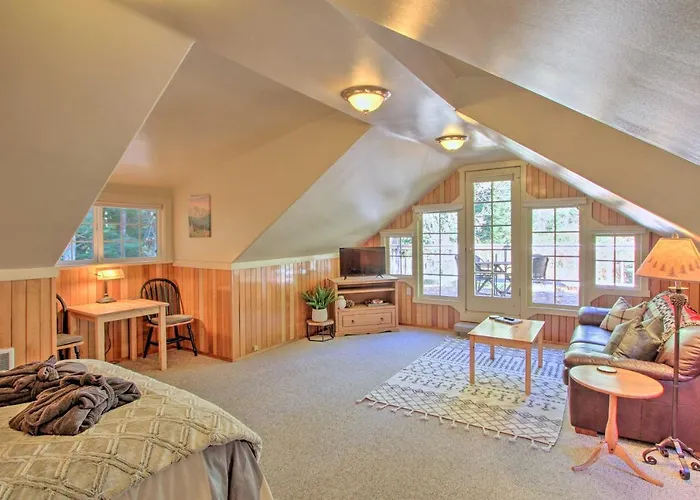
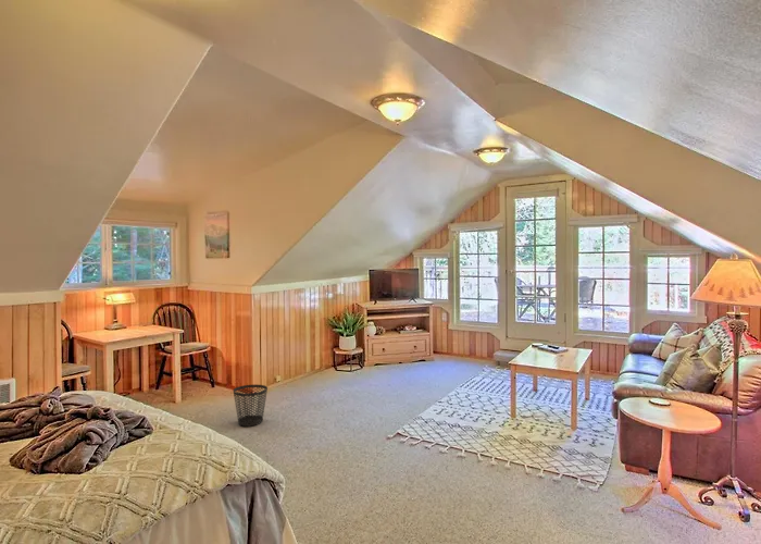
+ wastebasket [233,383,269,428]
